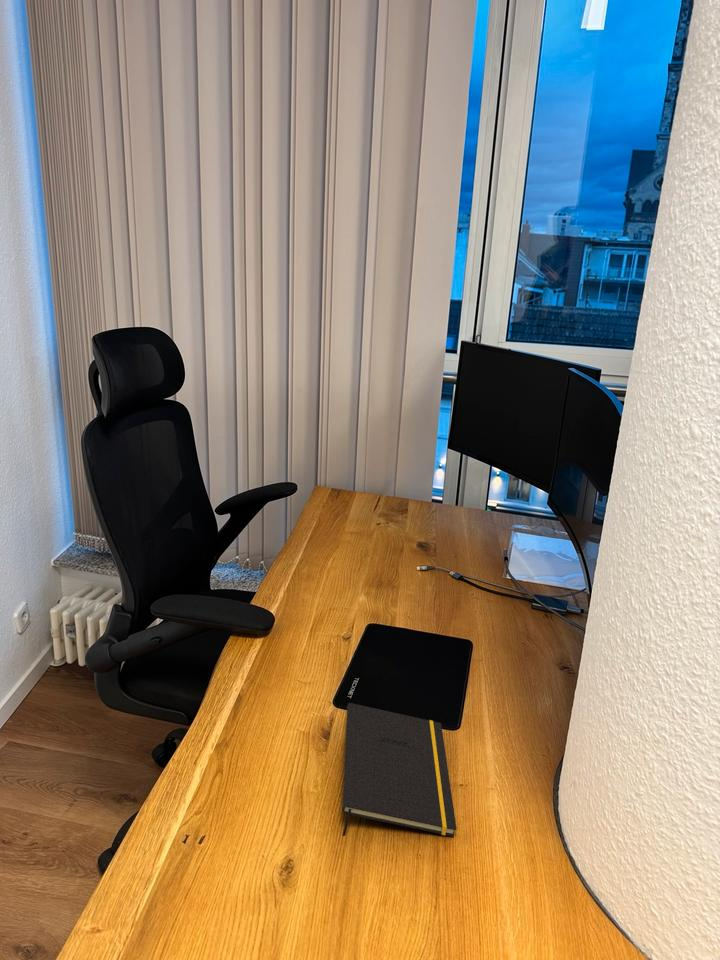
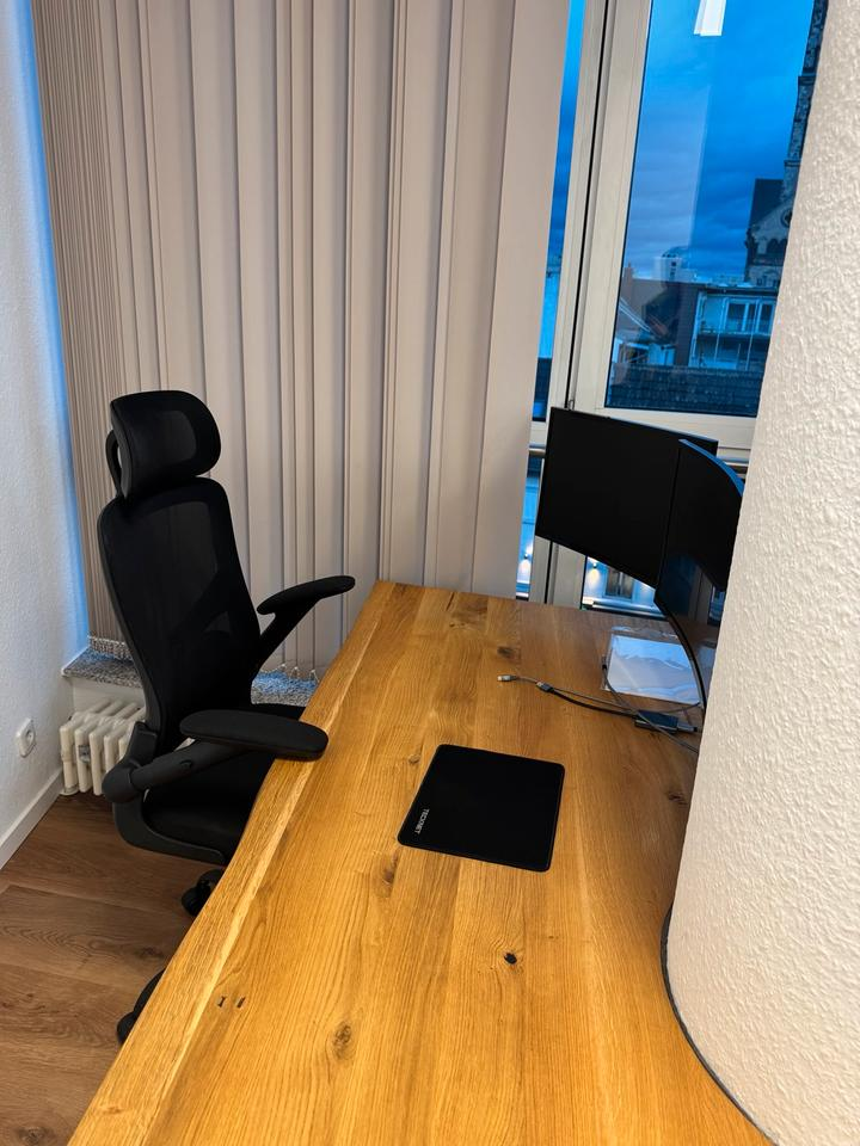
- notepad [341,702,458,837]
